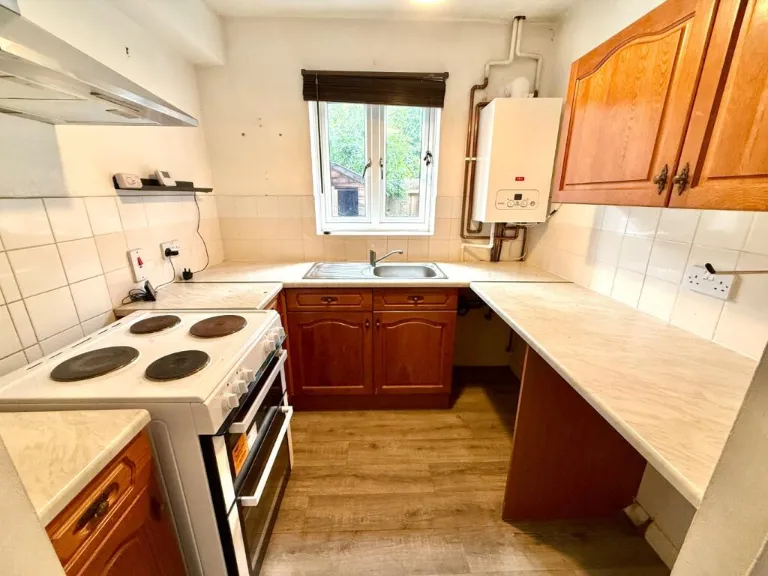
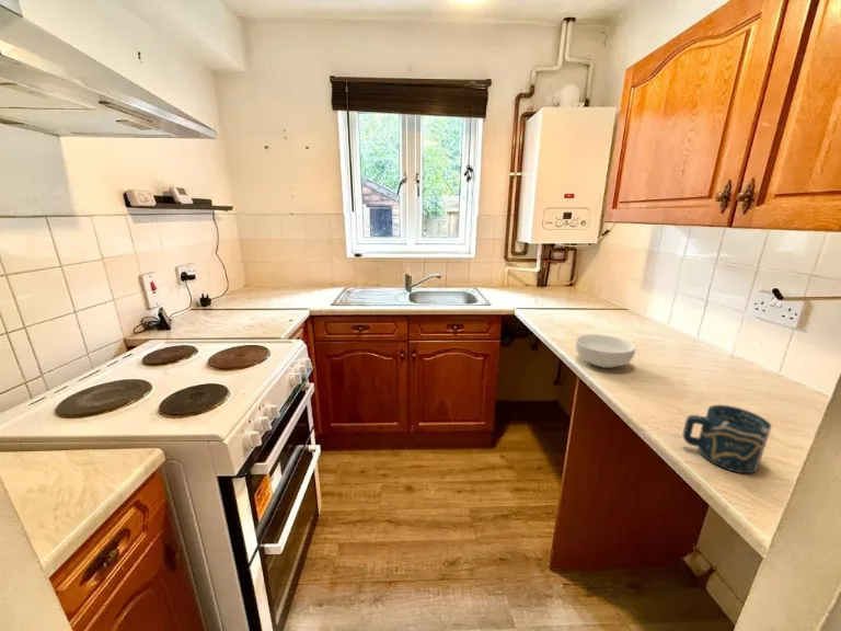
+ cereal bowl [575,333,636,369]
+ cup [682,404,772,474]
